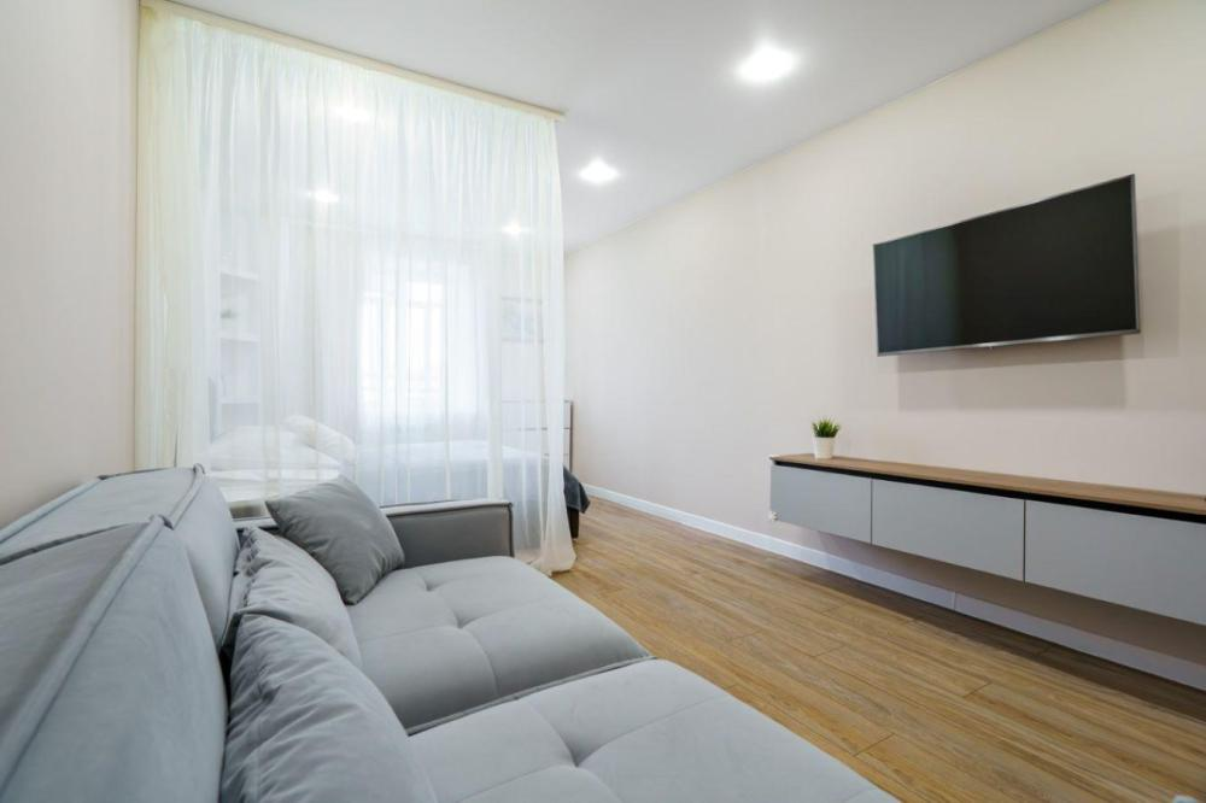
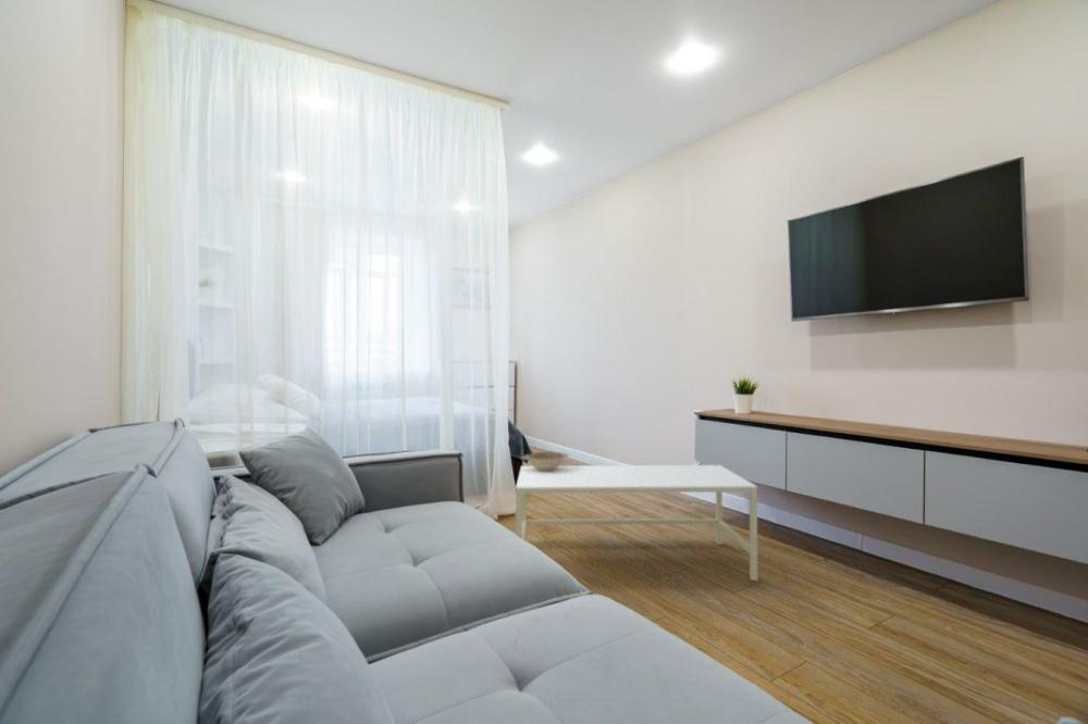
+ coffee table [515,464,759,582]
+ decorative bowl [520,450,570,471]
